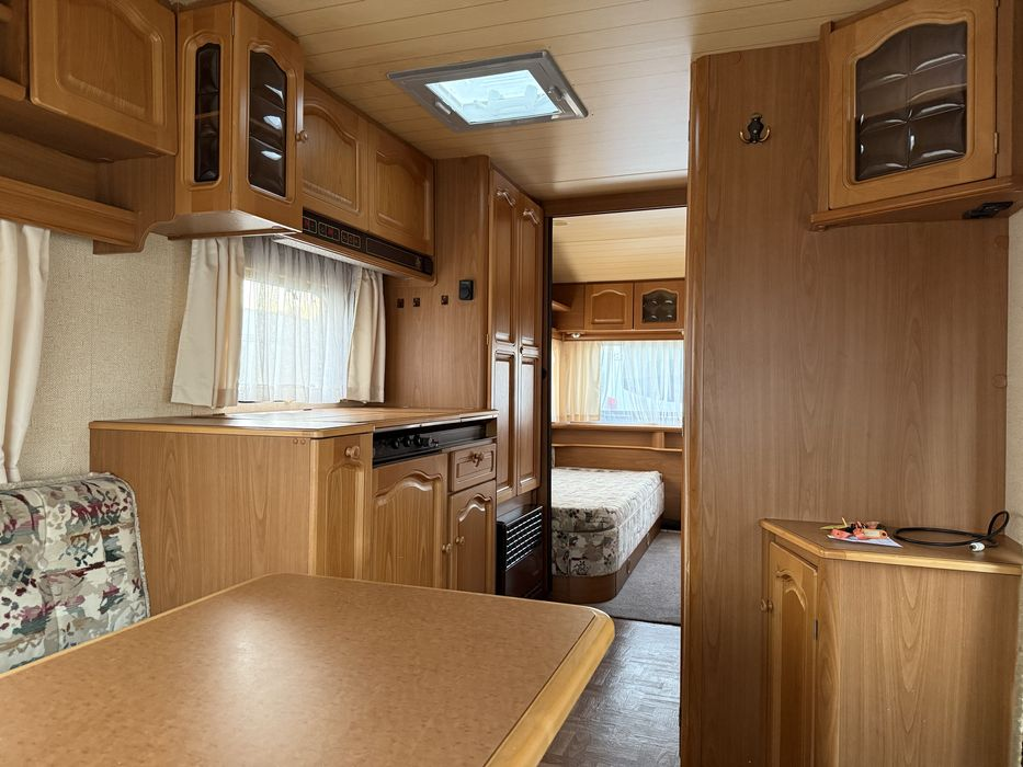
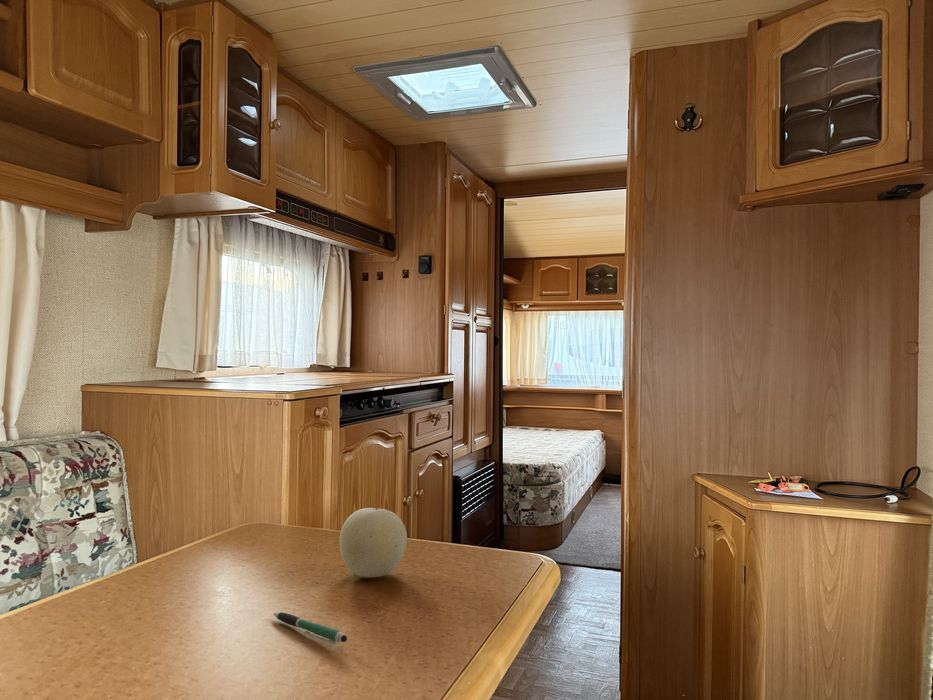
+ pen [272,611,348,645]
+ fruit [339,507,408,578]
